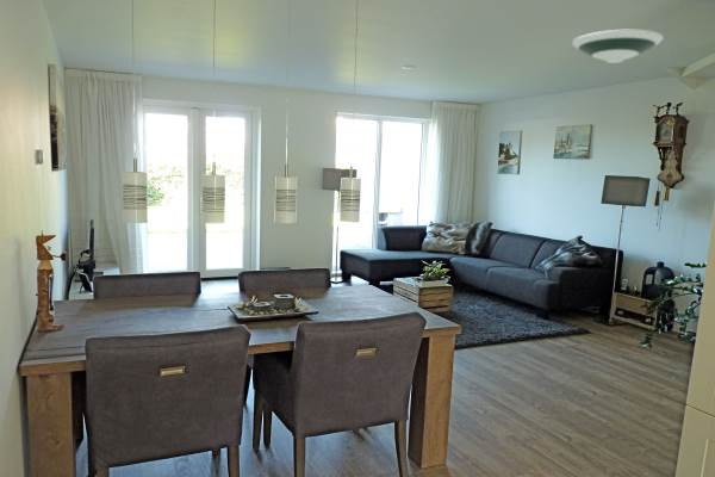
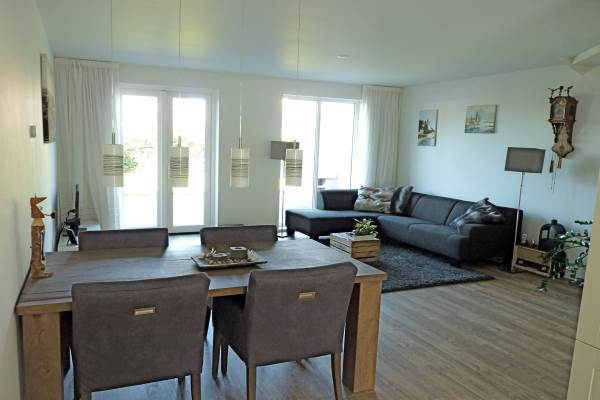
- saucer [571,29,665,64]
